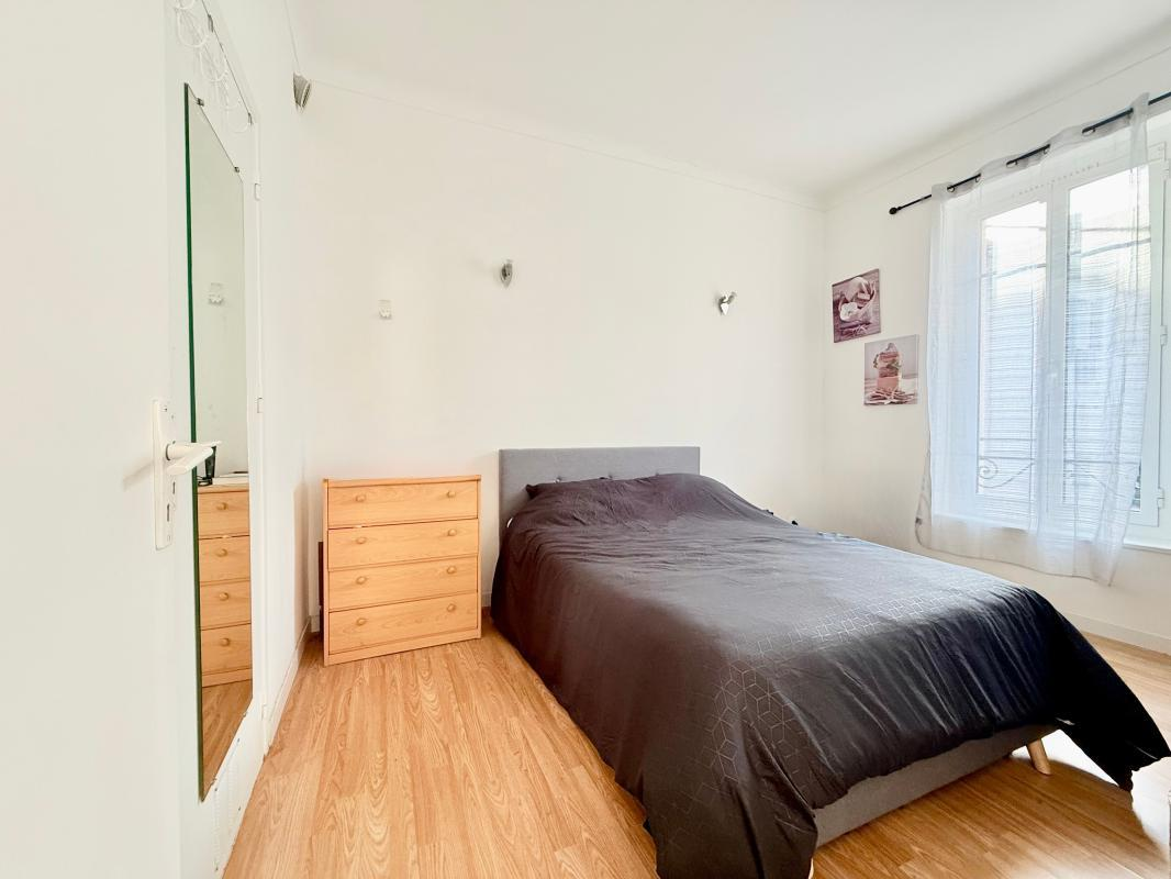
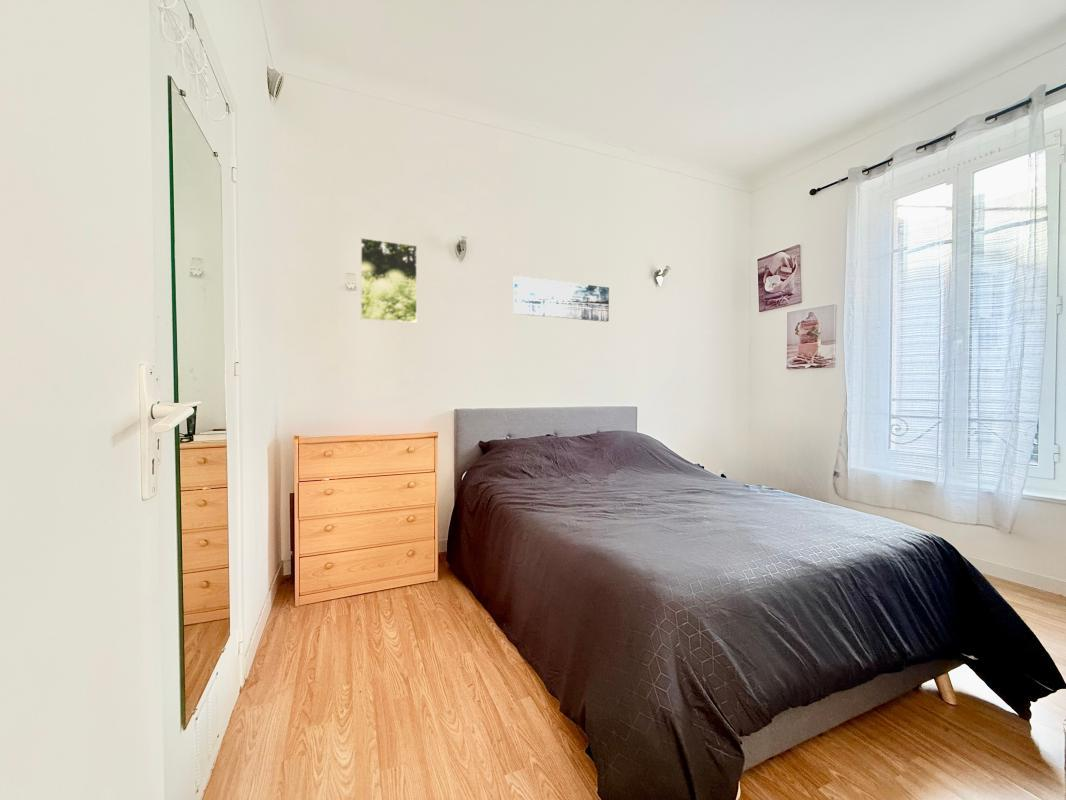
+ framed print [359,237,418,324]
+ wall art [512,275,610,323]
